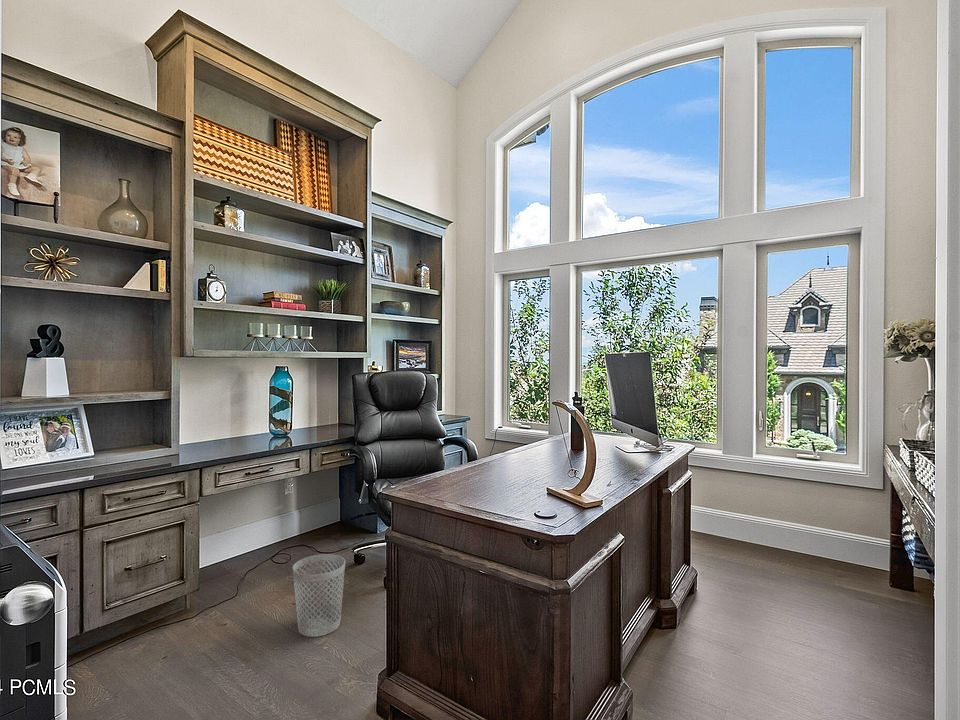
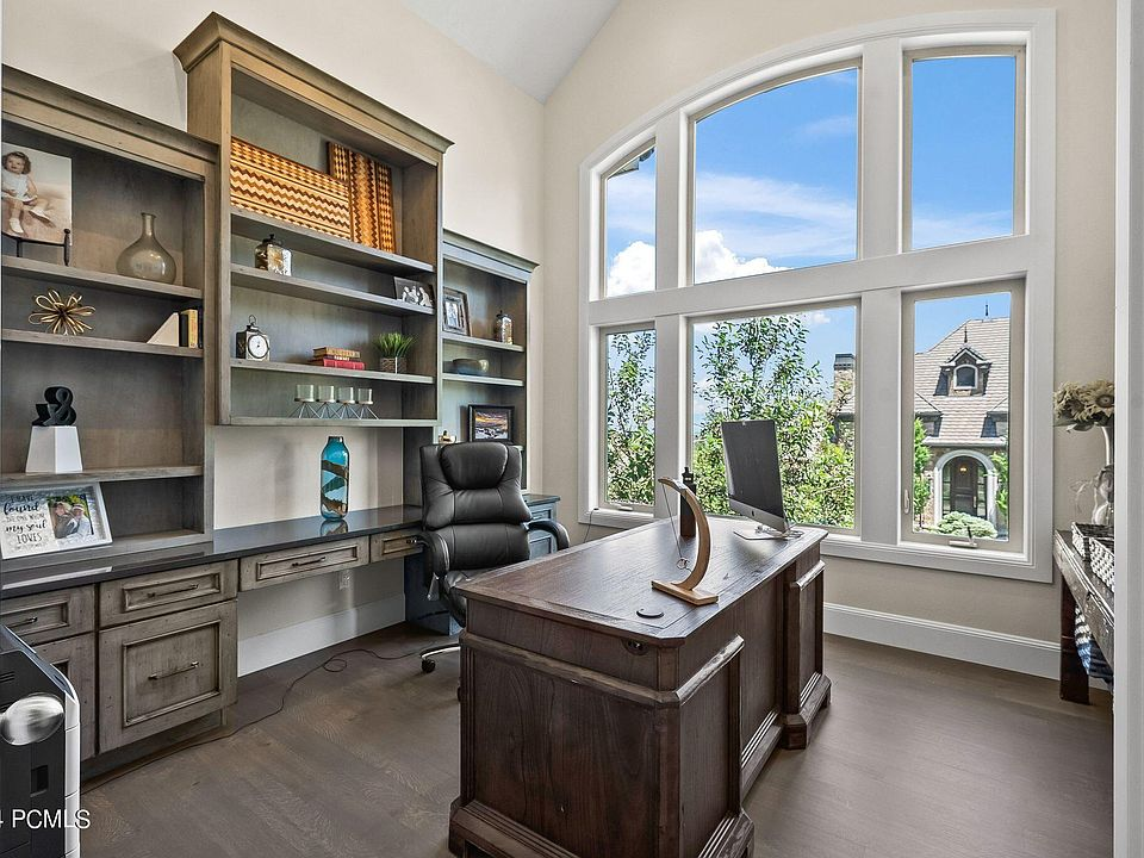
- wastebasket [292,553,346,638]
